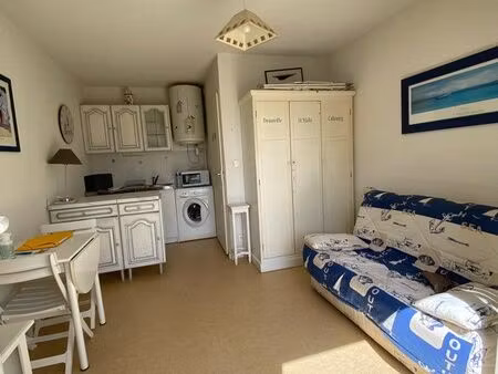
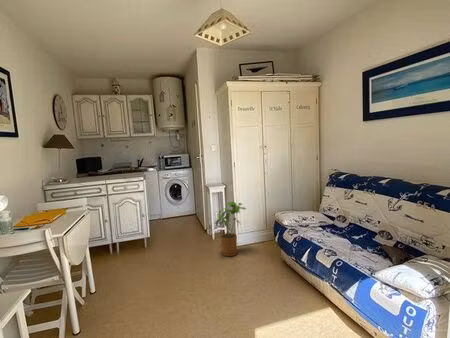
+ house plant [215,200,247,257]
